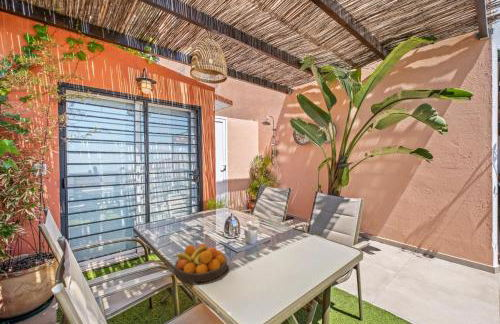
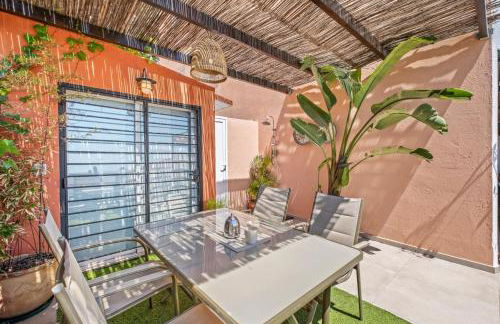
- fruit bowl [172,242,228,283]
